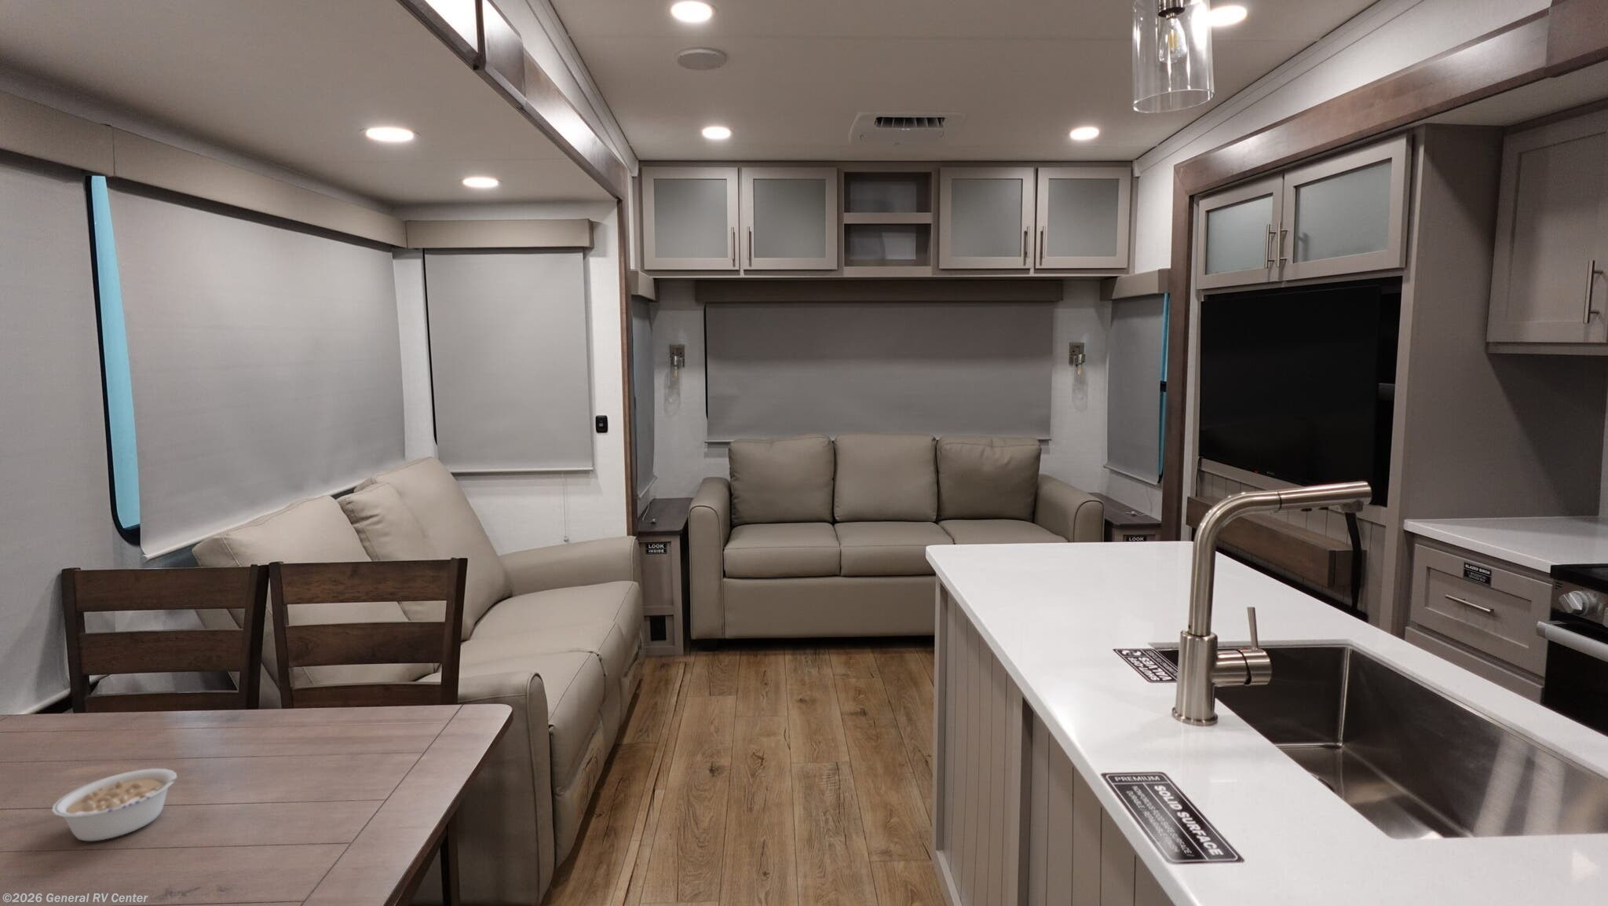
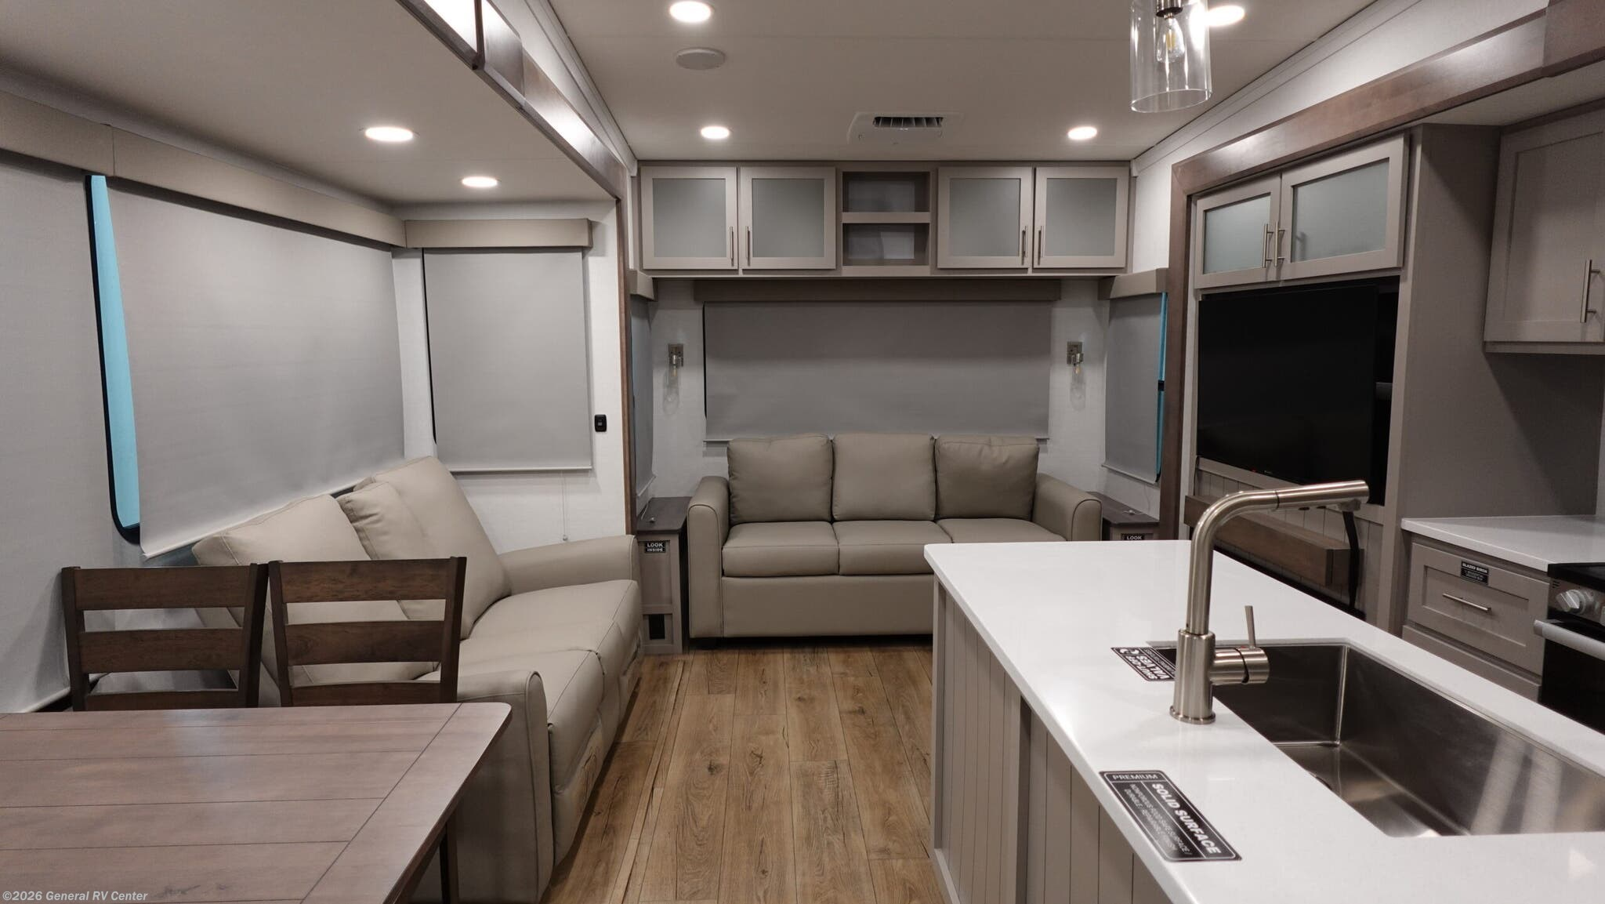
- legume [51,767,200,842]
